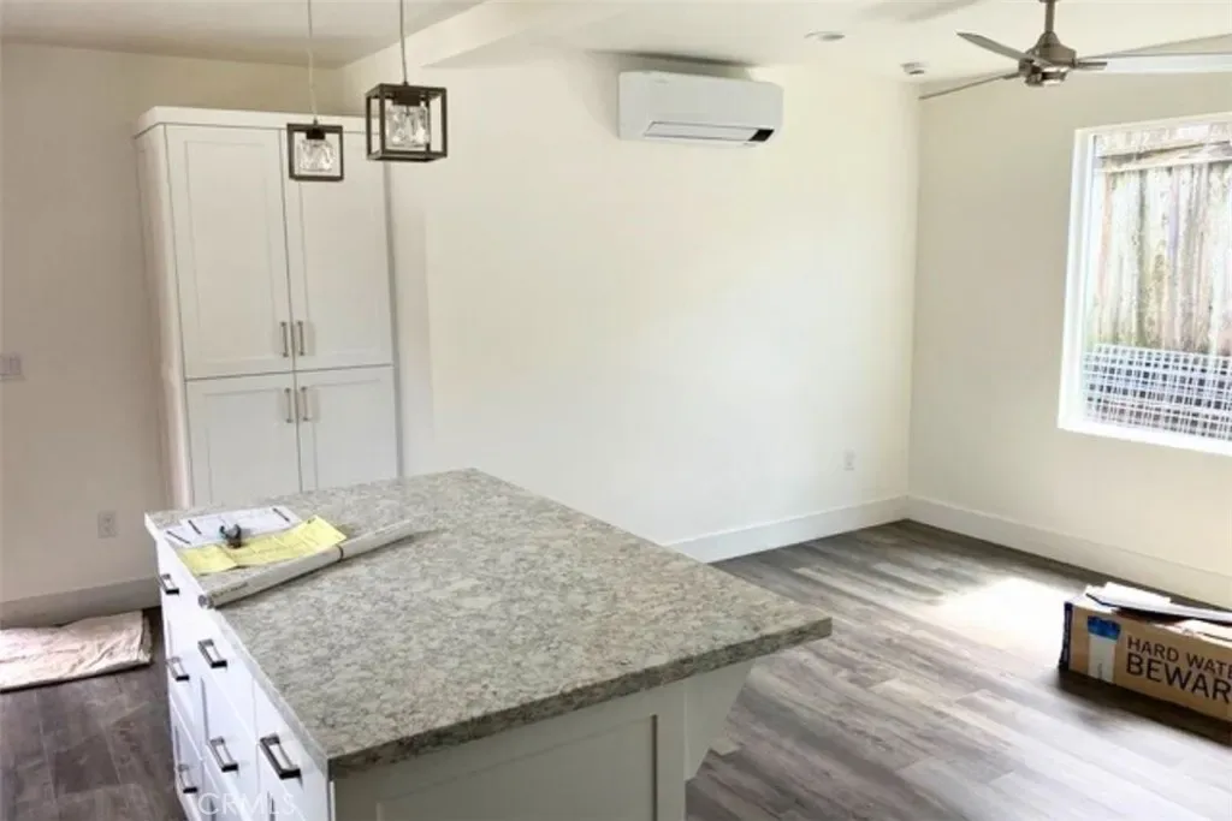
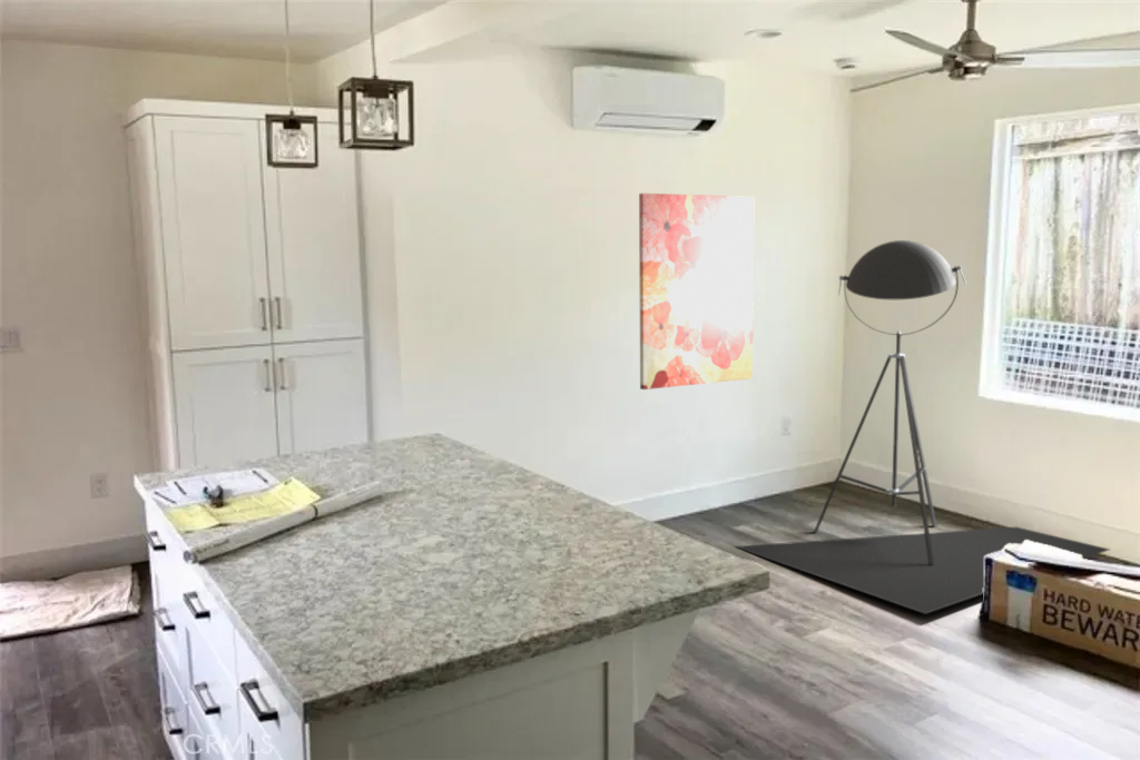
+ floor lamp [734,239,1111,615]
+ wall art [638,193,755,391]
